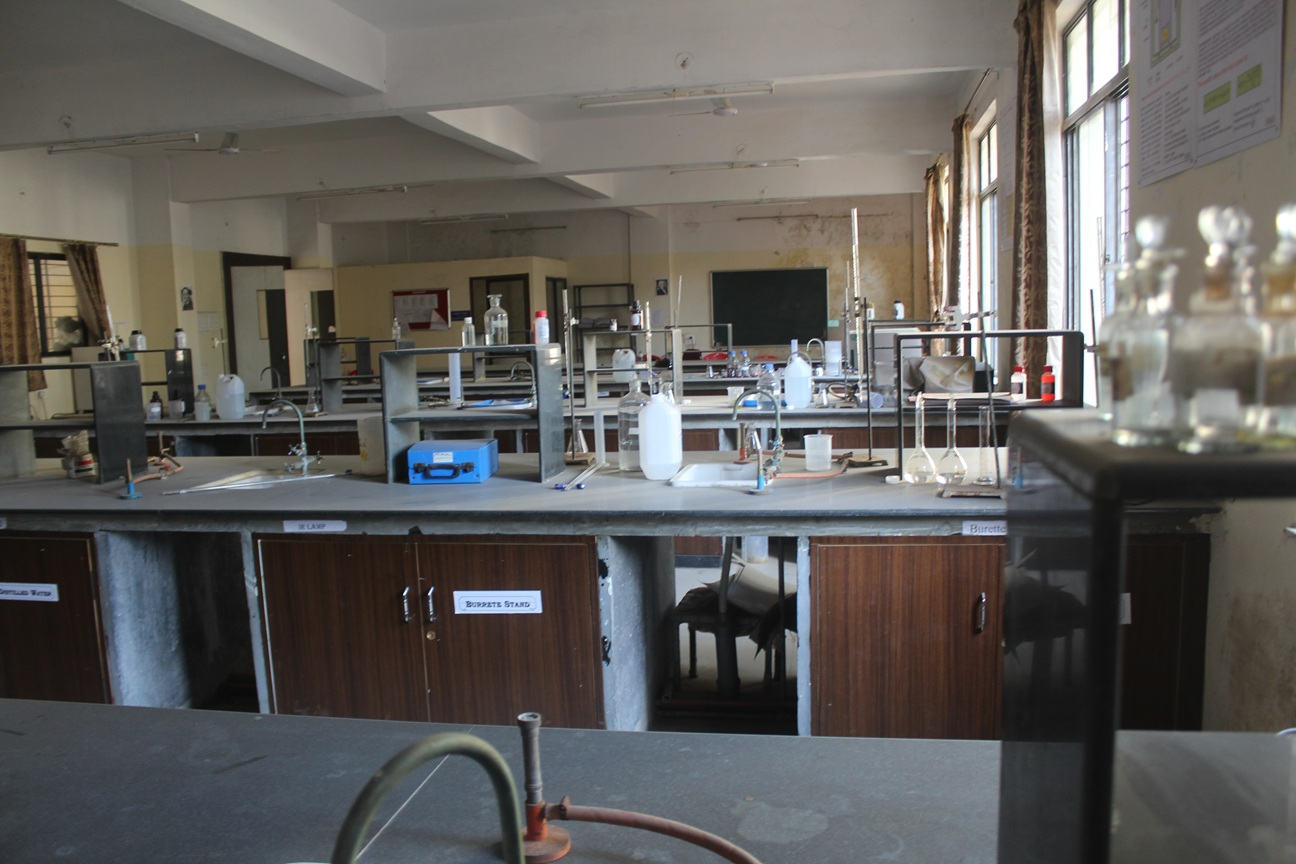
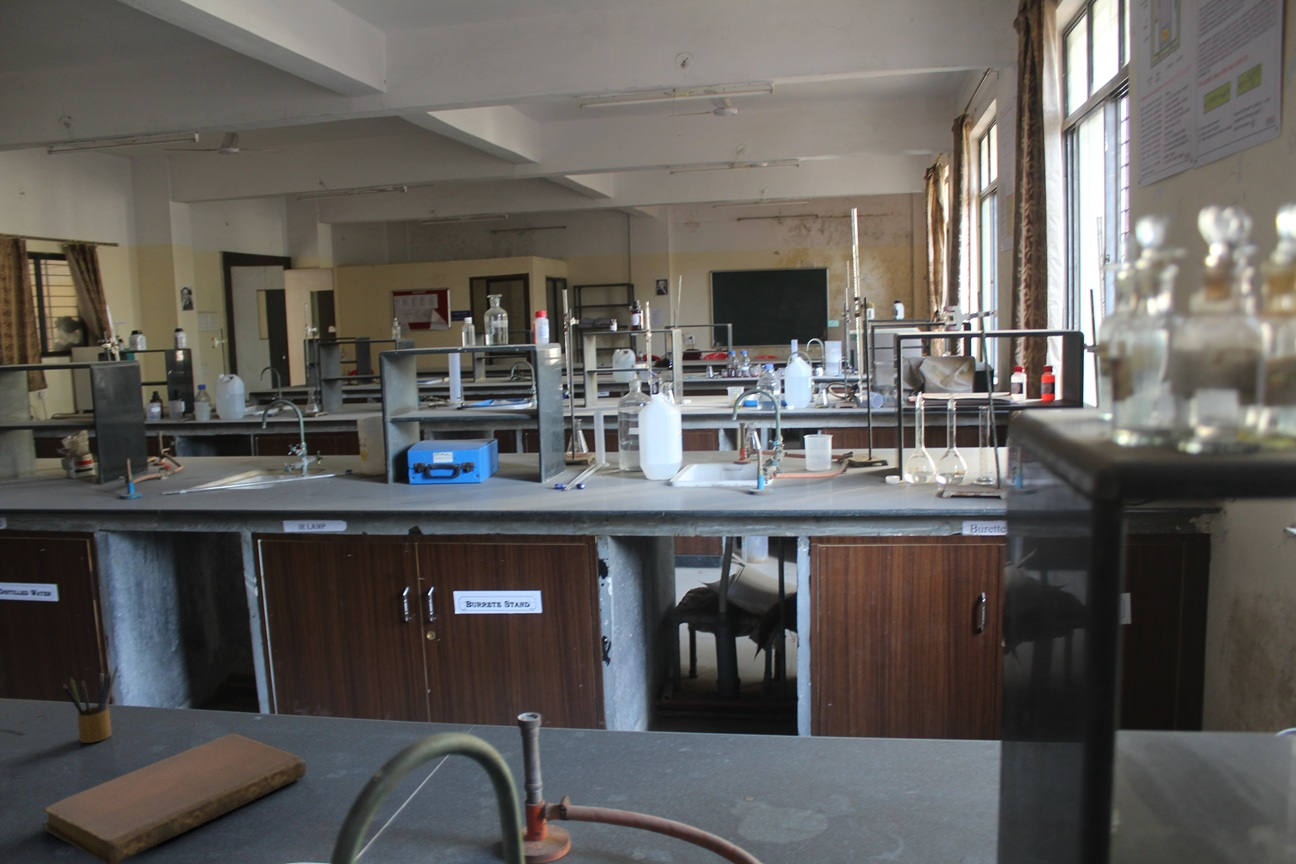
+ pencil box [62,665,119,744]
+ notebook [41,733,307,864]
